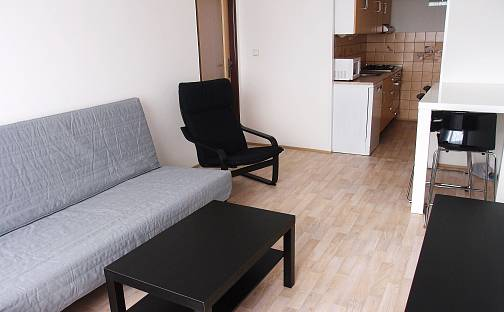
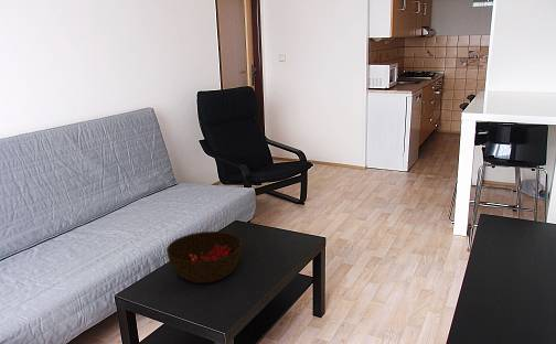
+ bowl [165,230,243,284]
